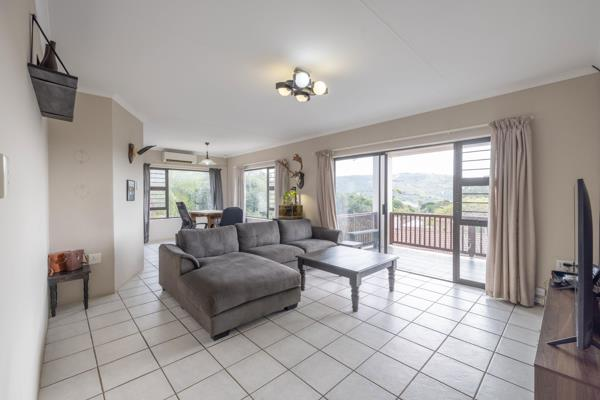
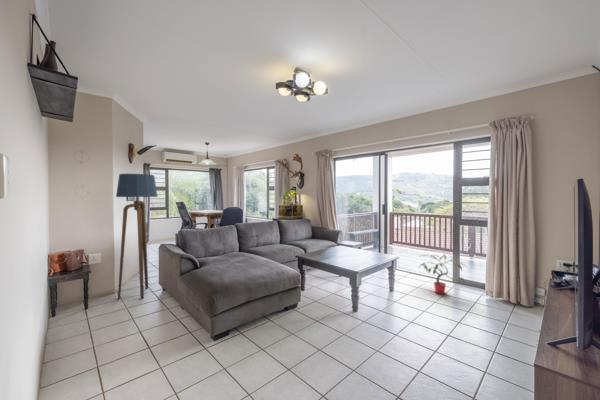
+ floor lamp [115,173,159,300]
+ potted plant [418,253,470,294]
